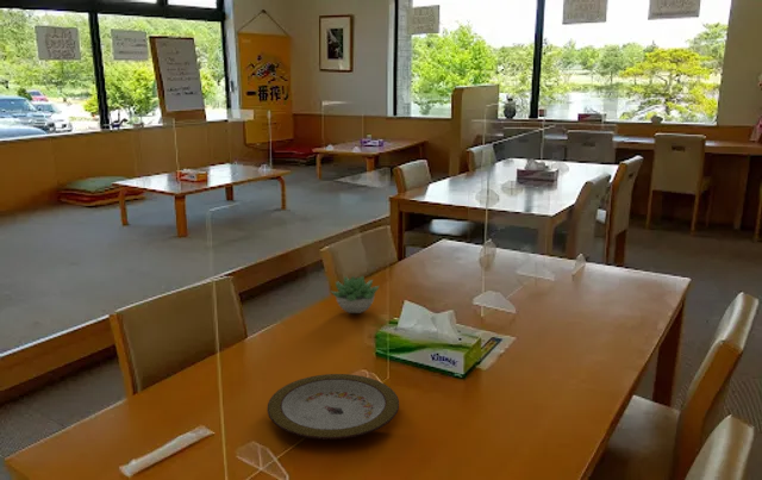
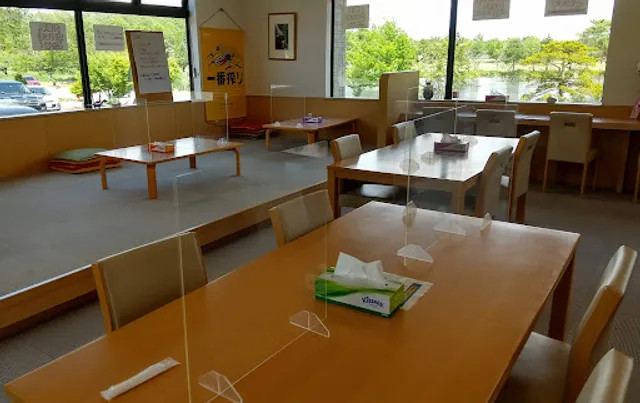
- succulent plant [329,275,381,314]
- plate [267,373,400,441]
